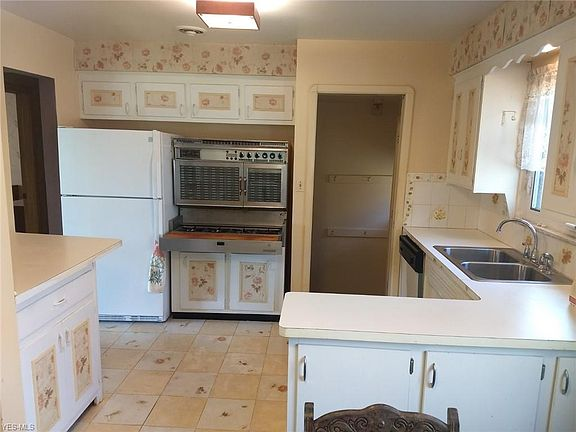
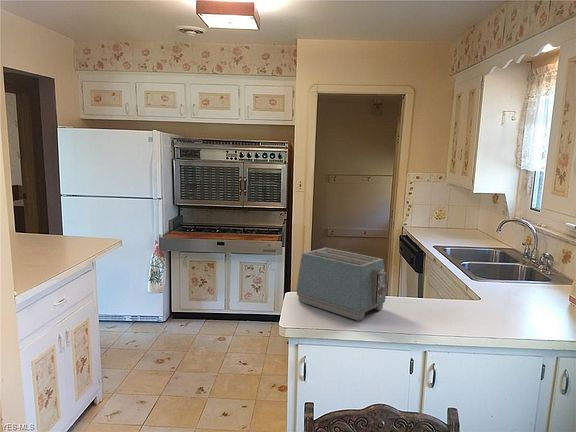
+ toaster [295,247,388,322]
